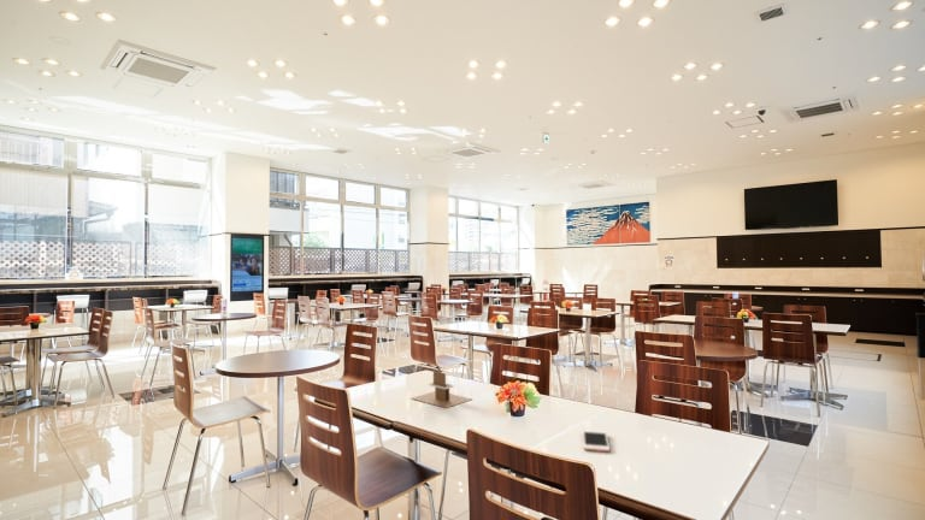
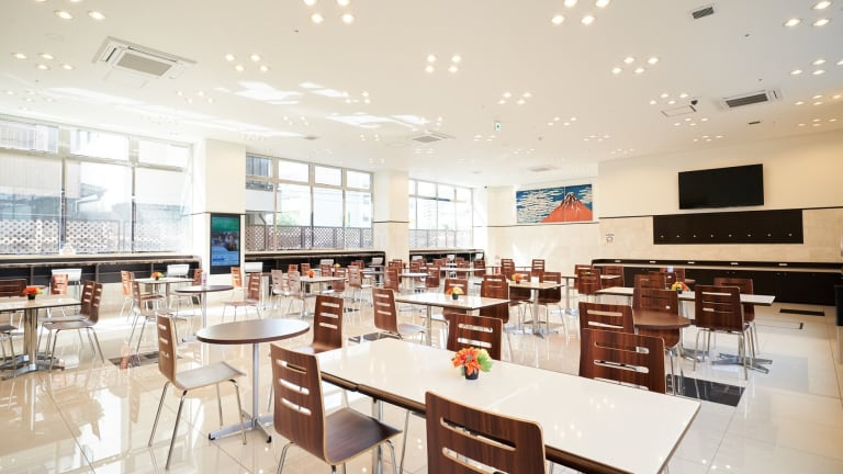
- napkin holder [411,370,472,409]
- cell phone [582,430,611,453]
